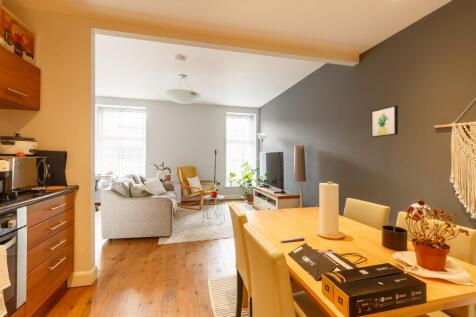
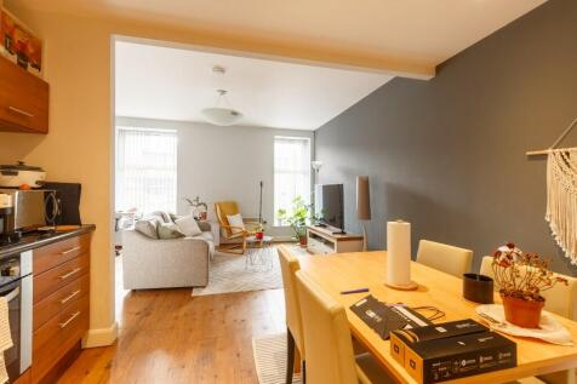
- wall art [370,104,399,138]
